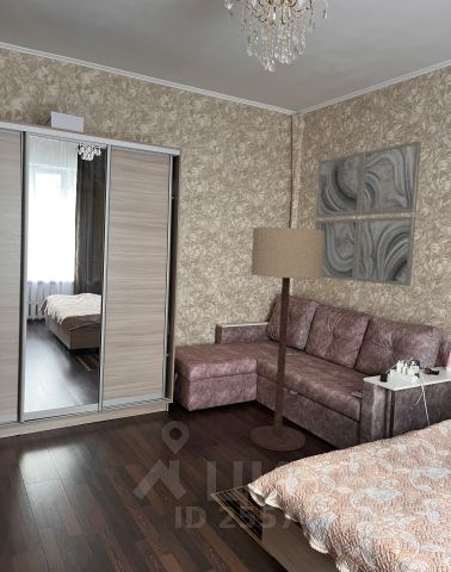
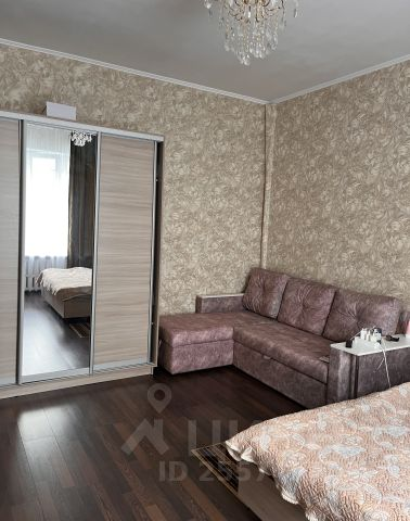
- floor lamp [249,226,325,452]
- wall art [315,139,422,287]
